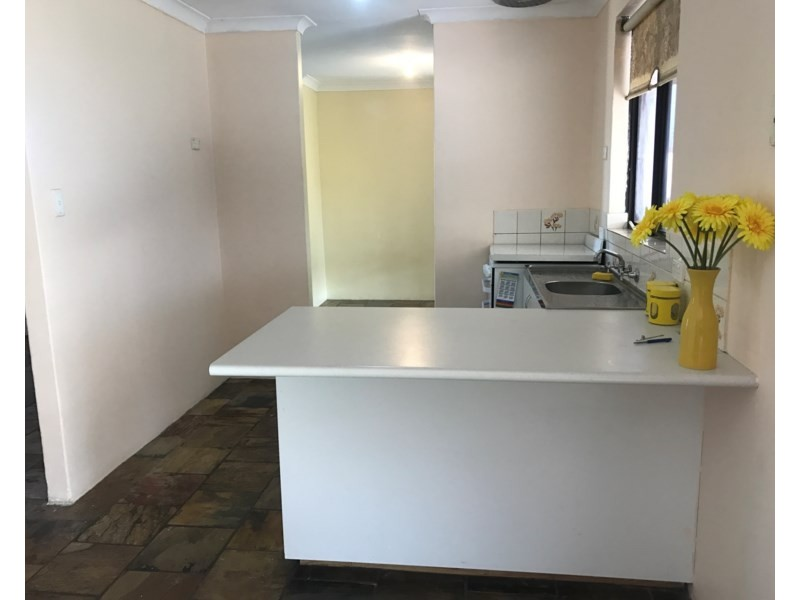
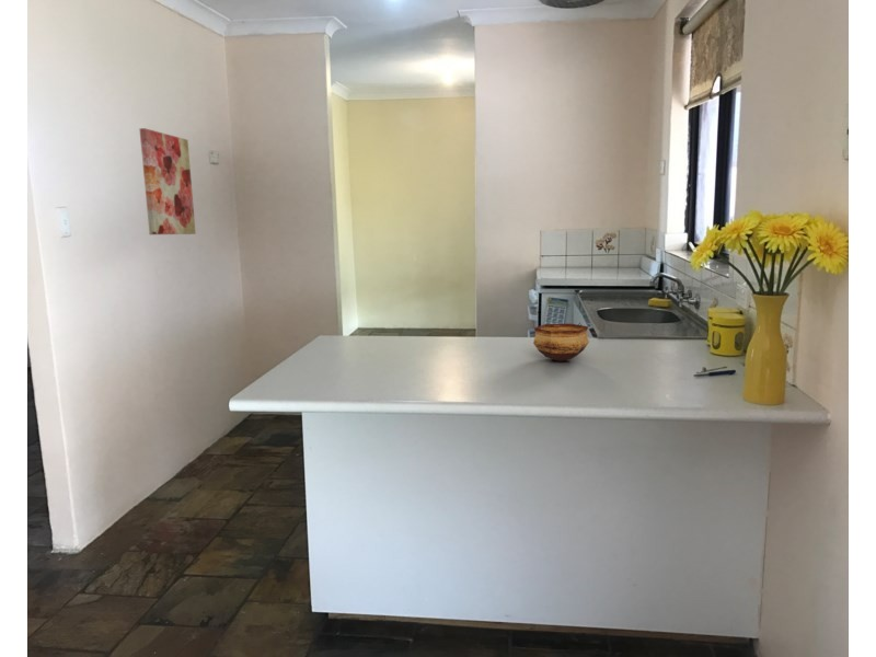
+ wall art [139,127,197,235]
+ bowl [532,323,590,362]
